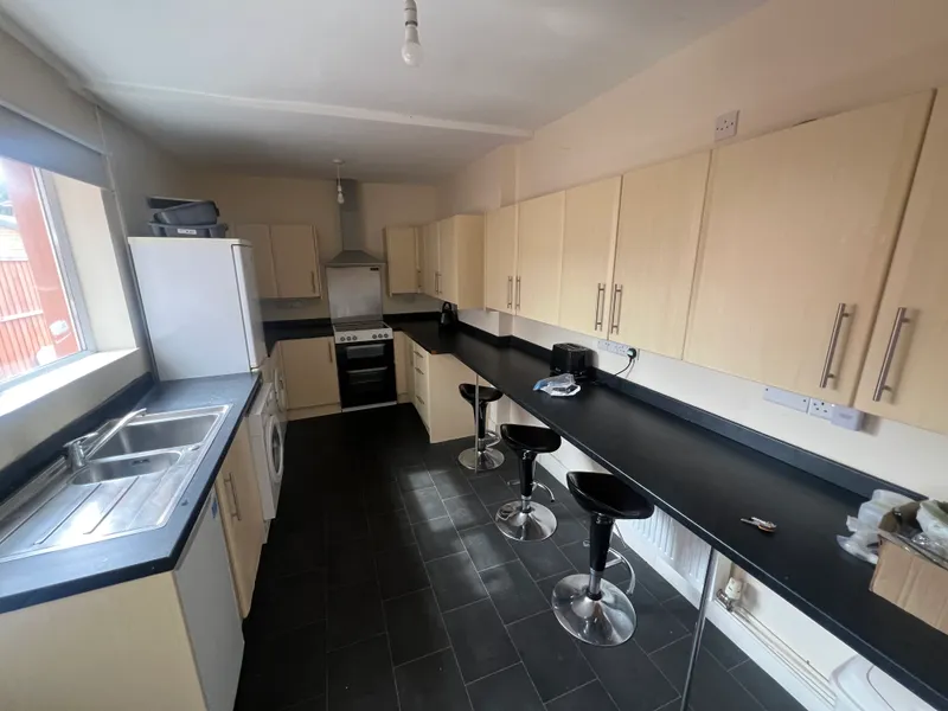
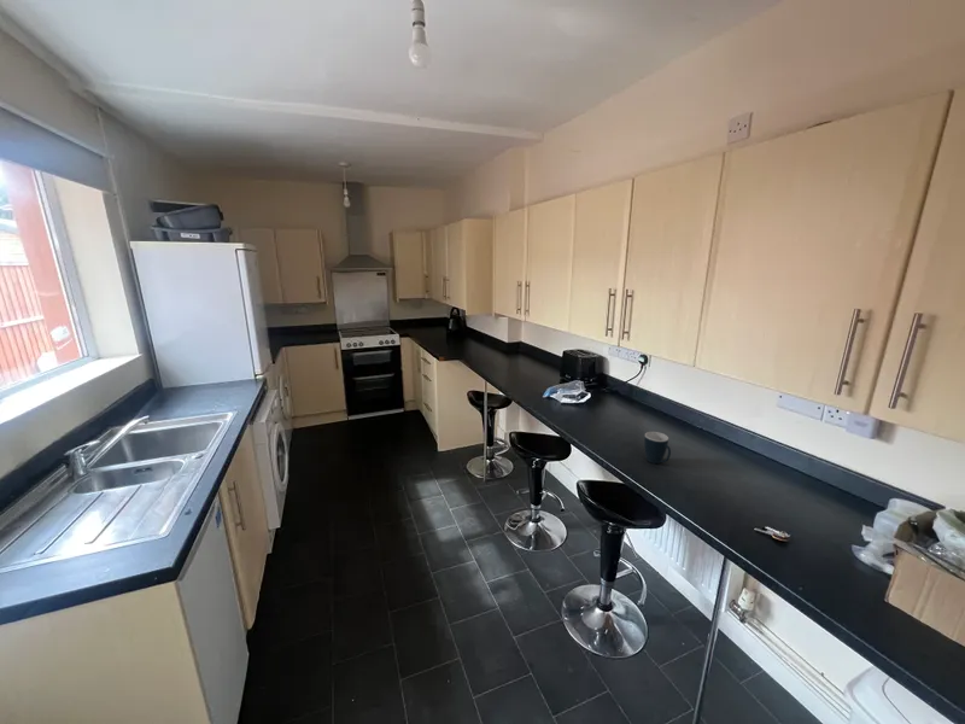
+ mug [643,431,672,465]
